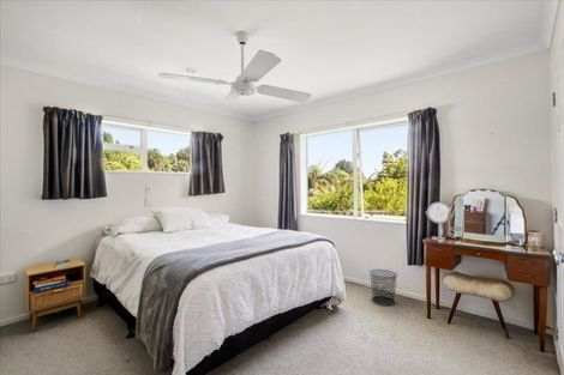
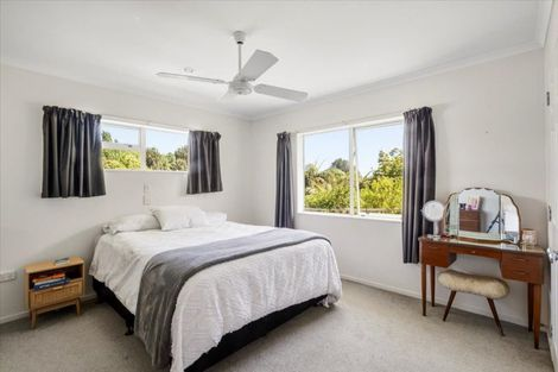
- waste bin [368,268,398,307]
